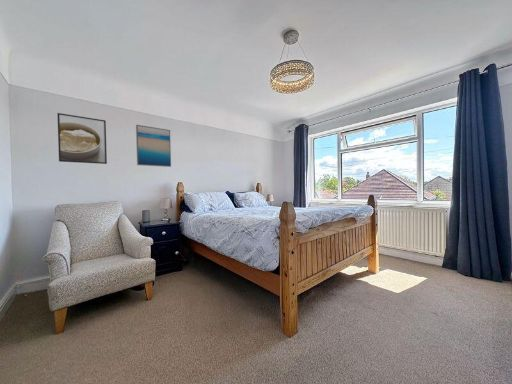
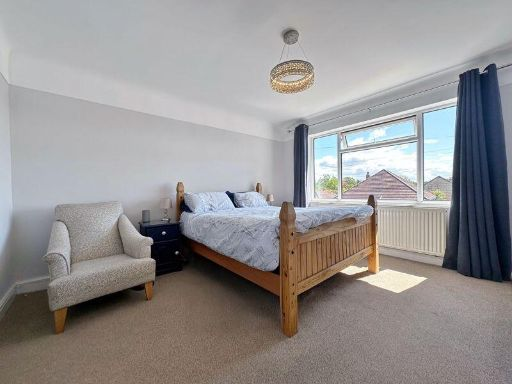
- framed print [56,112,108,165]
- wall art [135,124,172,168]
